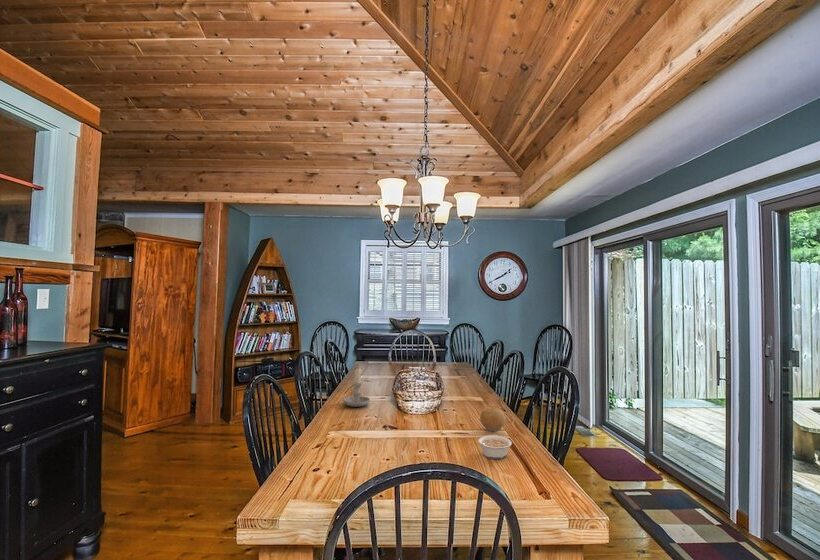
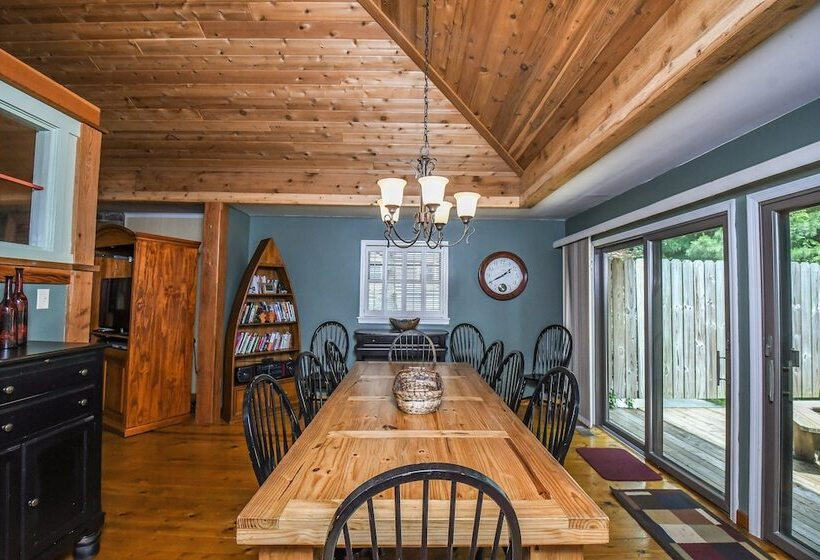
- candle [342,368,371,408]
- legume [476,434,513,460]
- fruit [479,405,506,432]
